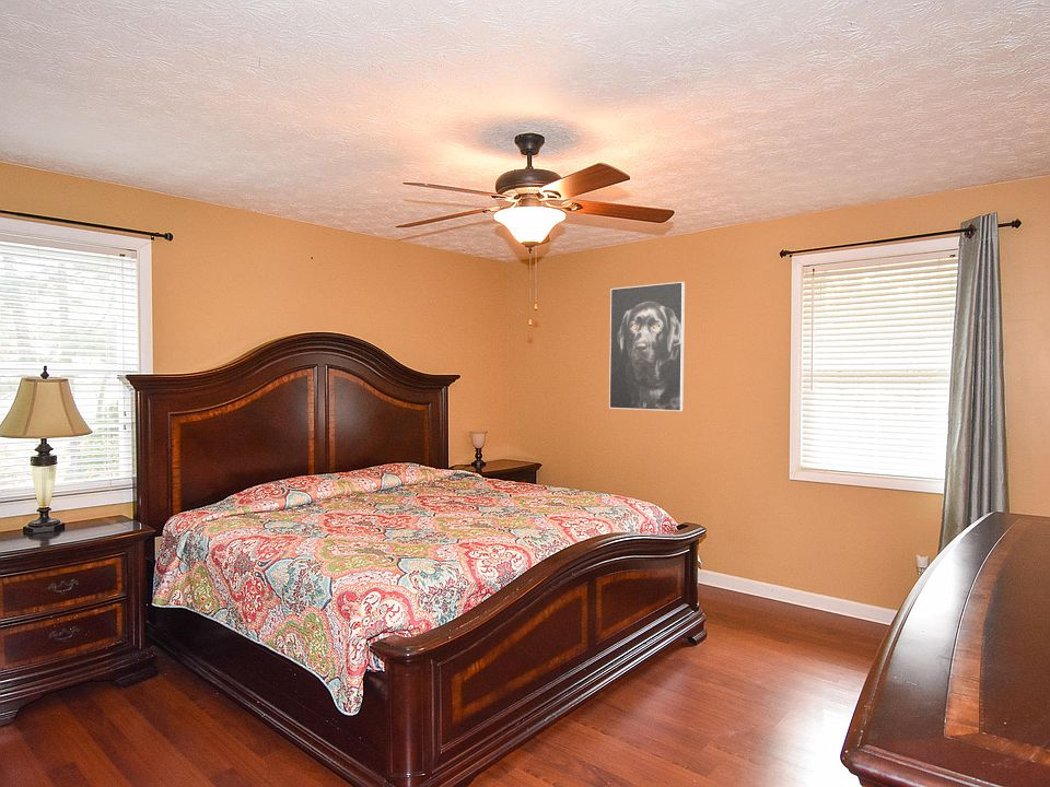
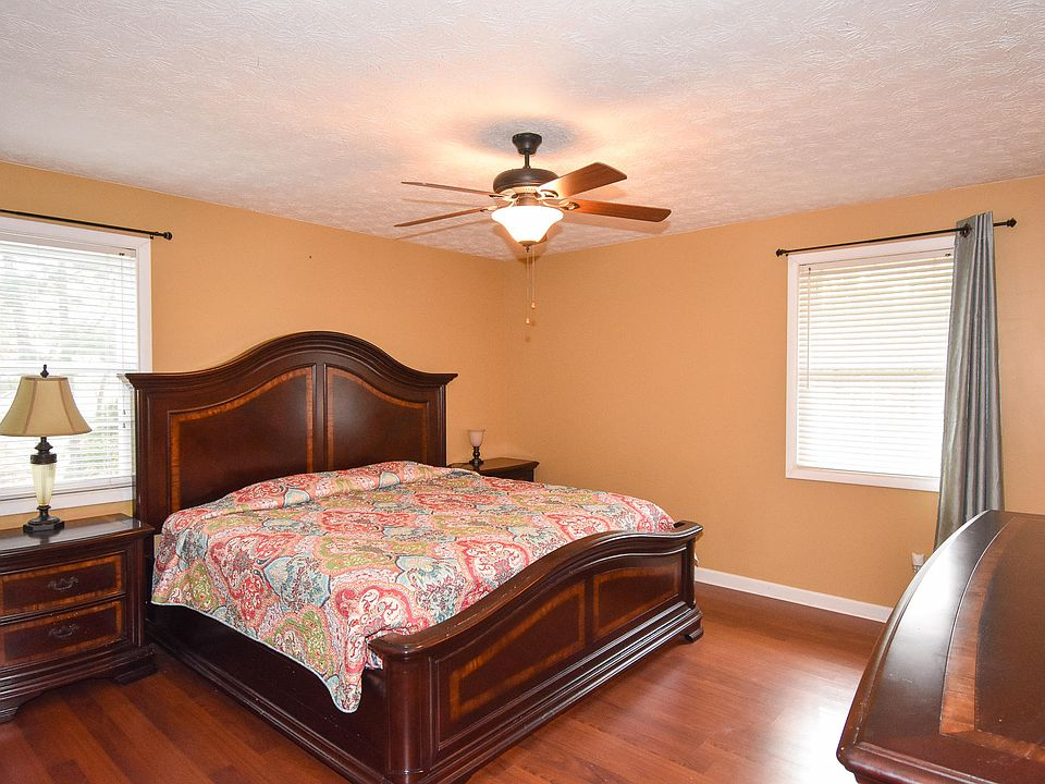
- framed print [608,281,686,412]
